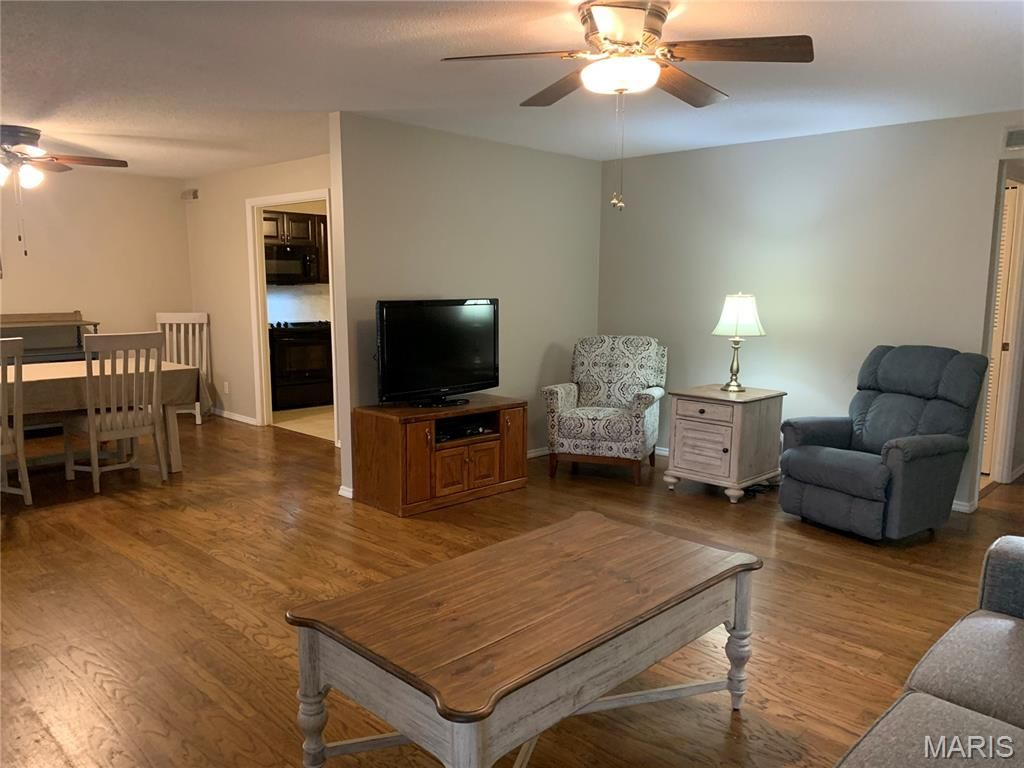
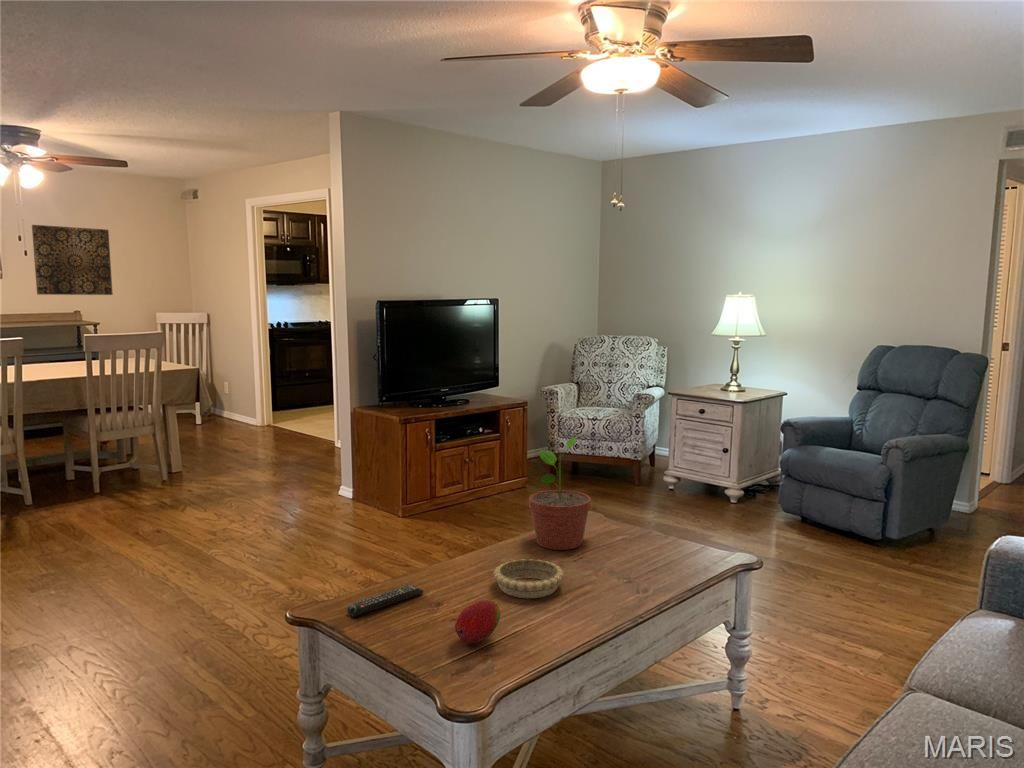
+ potted plant [528,435,592,551]
+ remote control [346,583,424,618]
+ fruit [454,598,501,645]
+ wall art [31,224,114,296]
+ decorative bowl [492,558,565,599]
